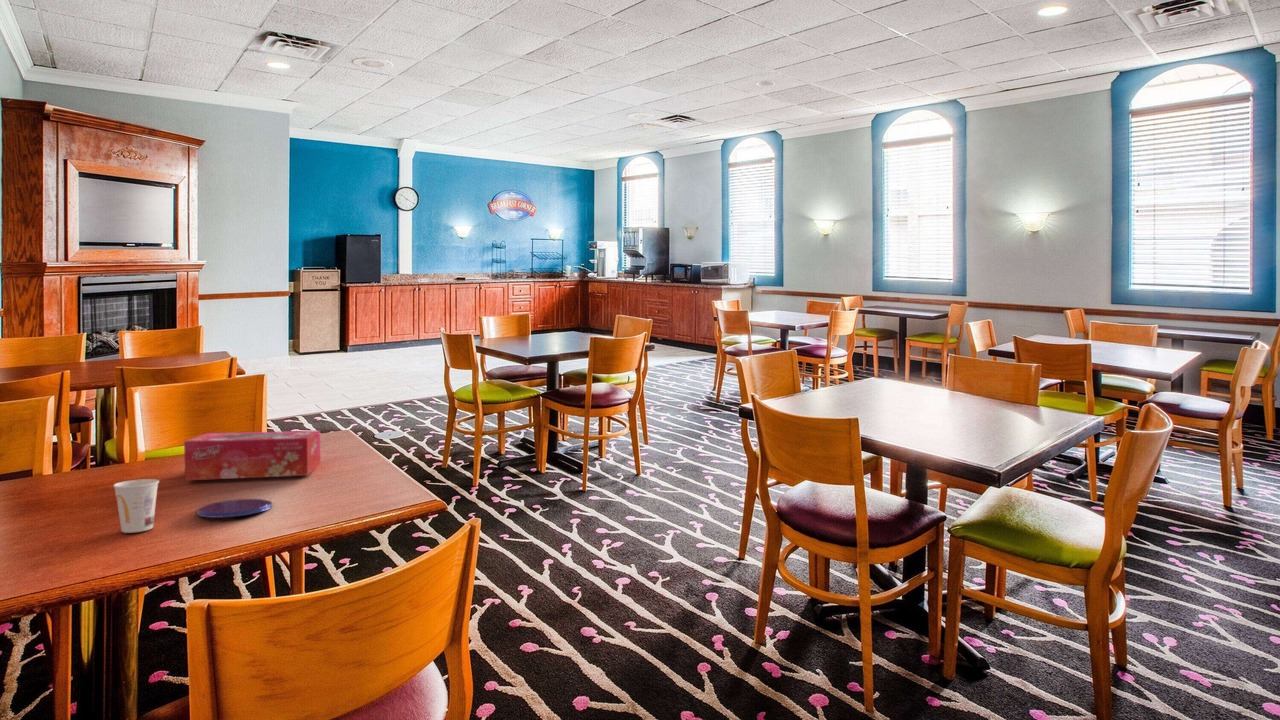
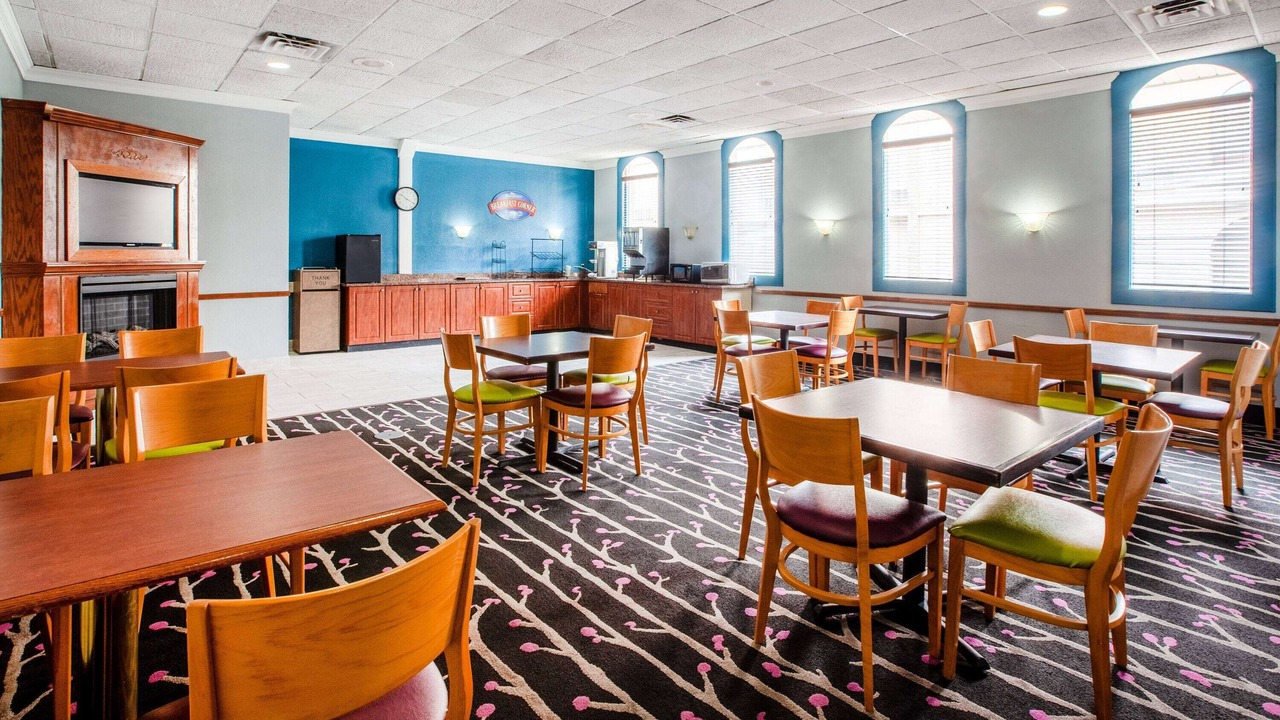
- saucer [196,498,273,519]
- cup [112,478,160,534]
- tissue box [183,430,321,481]
